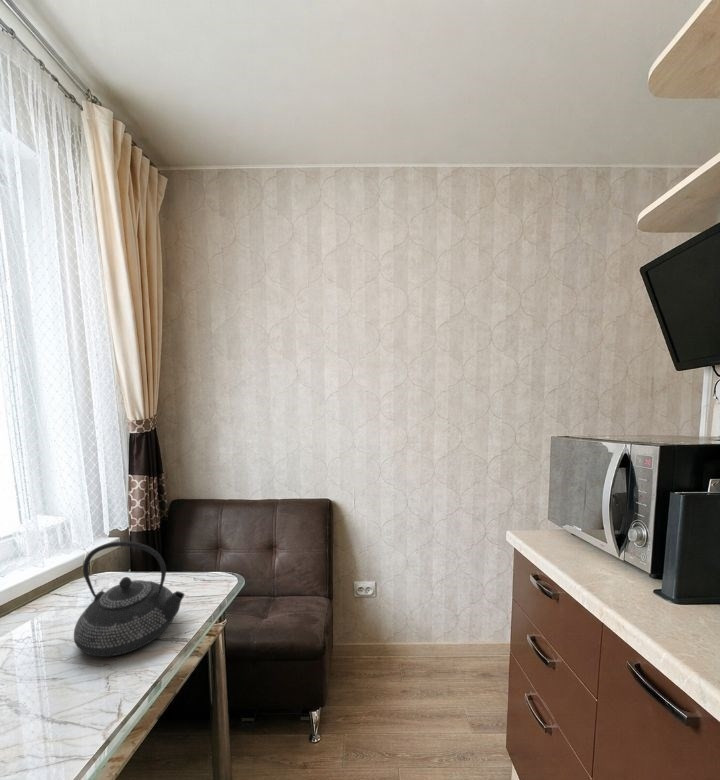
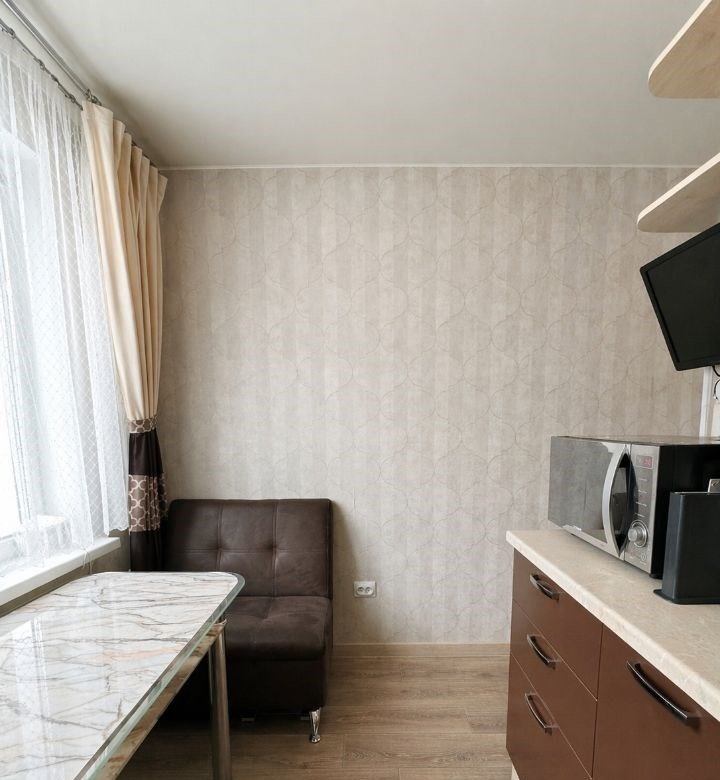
- teapot [73,540,185,658]
